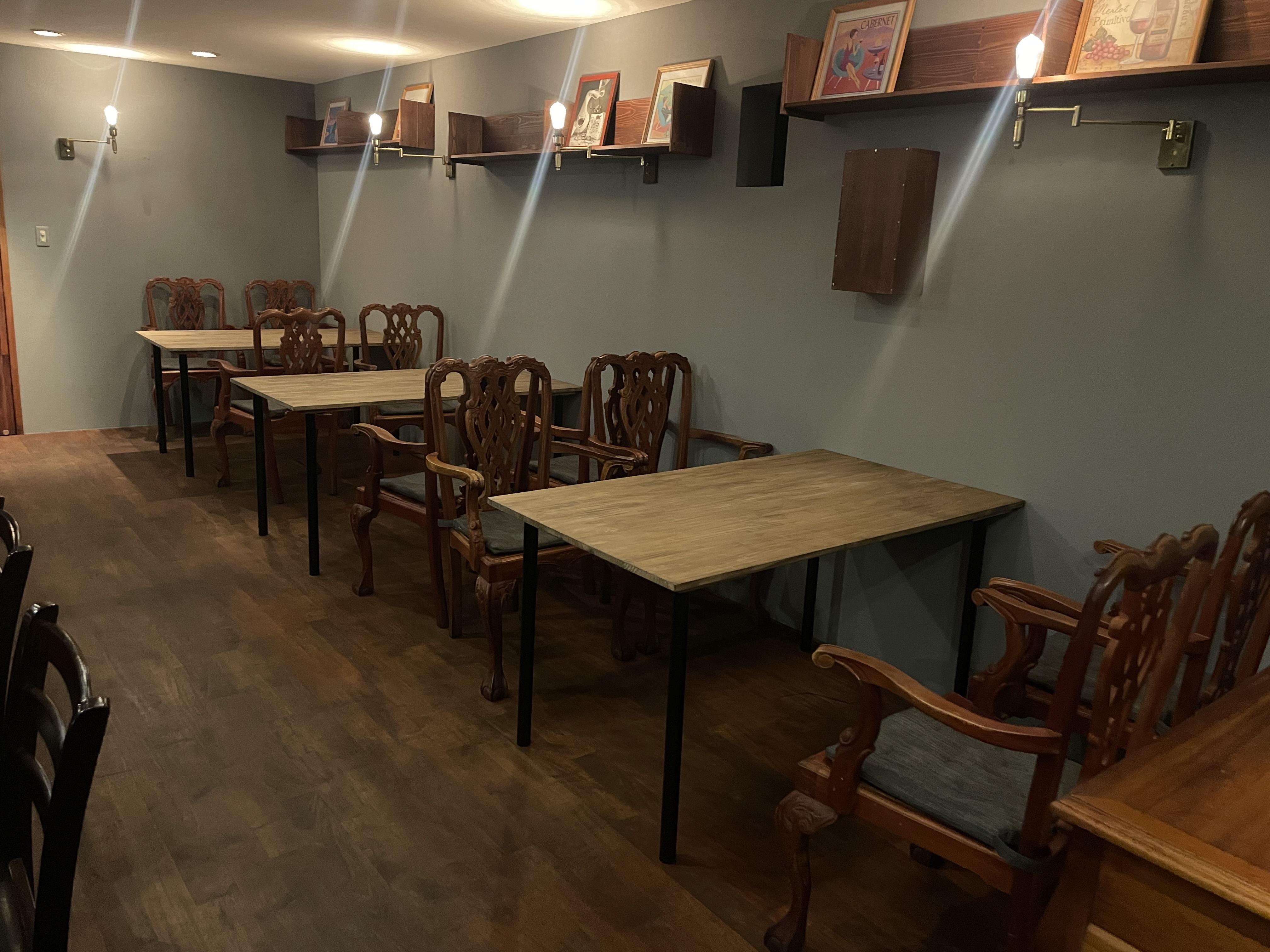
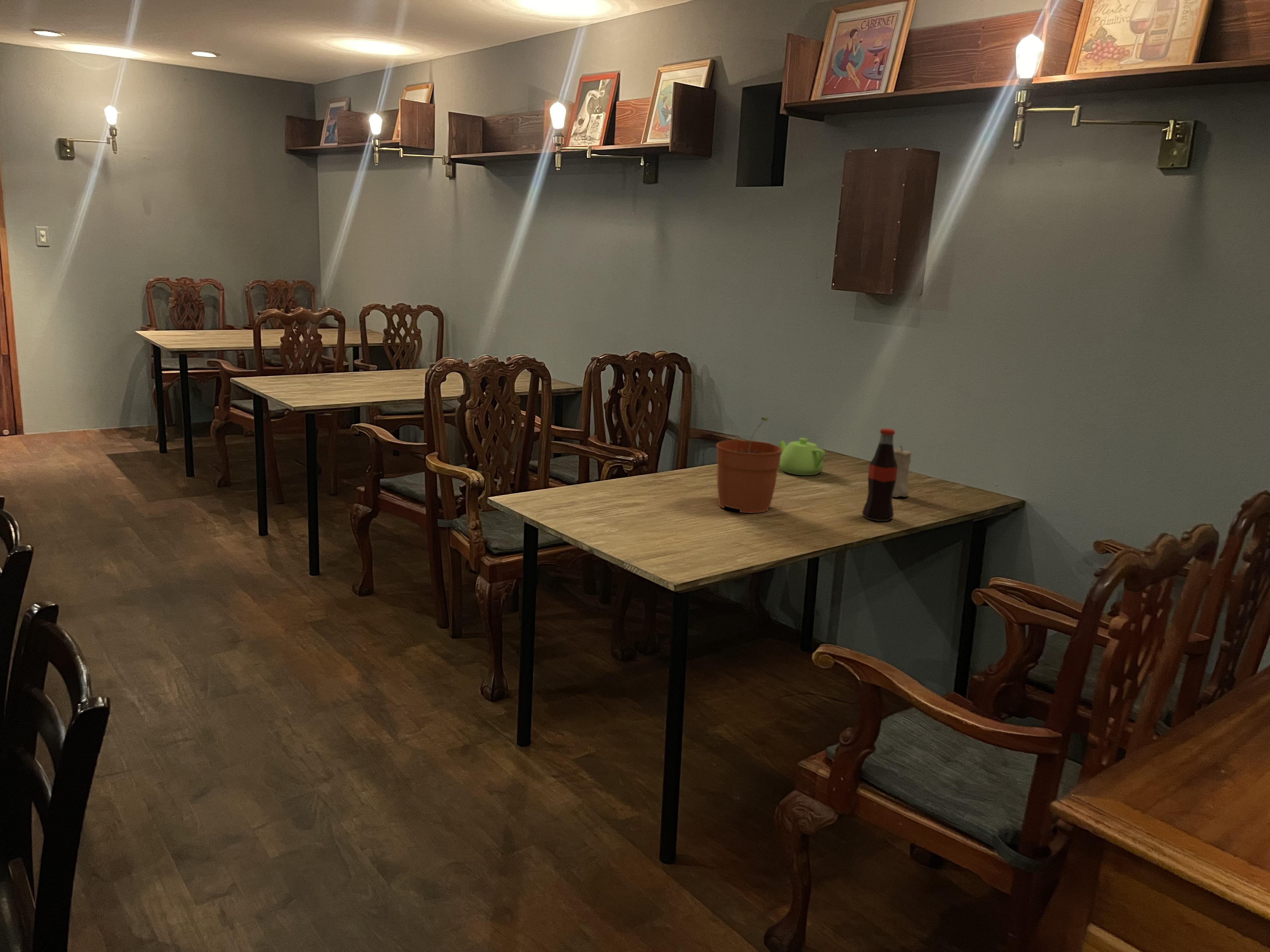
+ teapot [778,438,825,476]
+ candle [892,445,912,497]
+ bottle [862,428,898,521]
+ plant pot [716,417,782,513]
